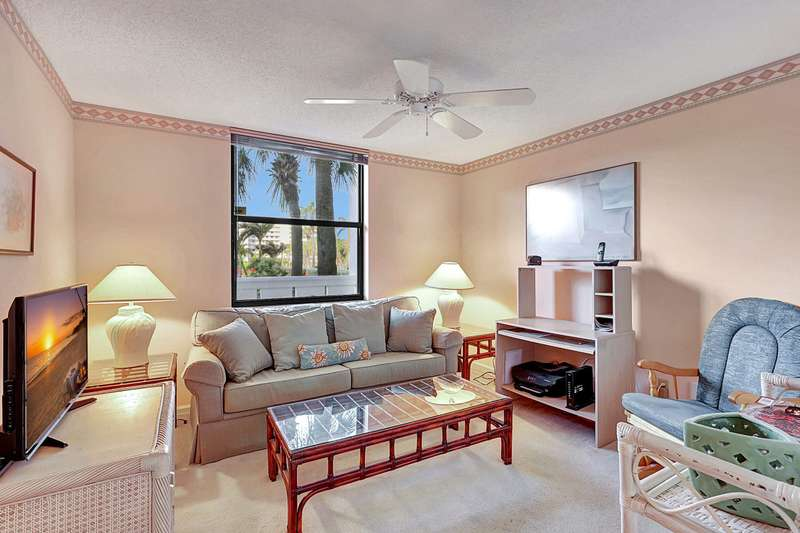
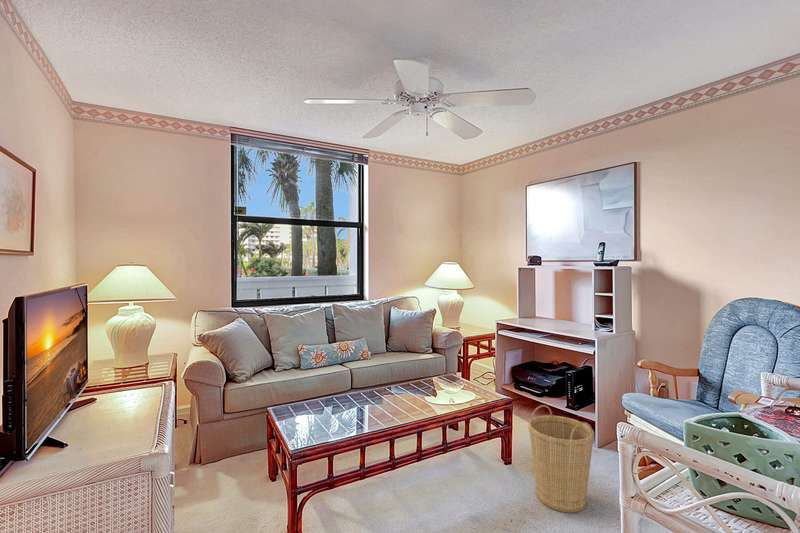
+ basket [527,404,595,514]
